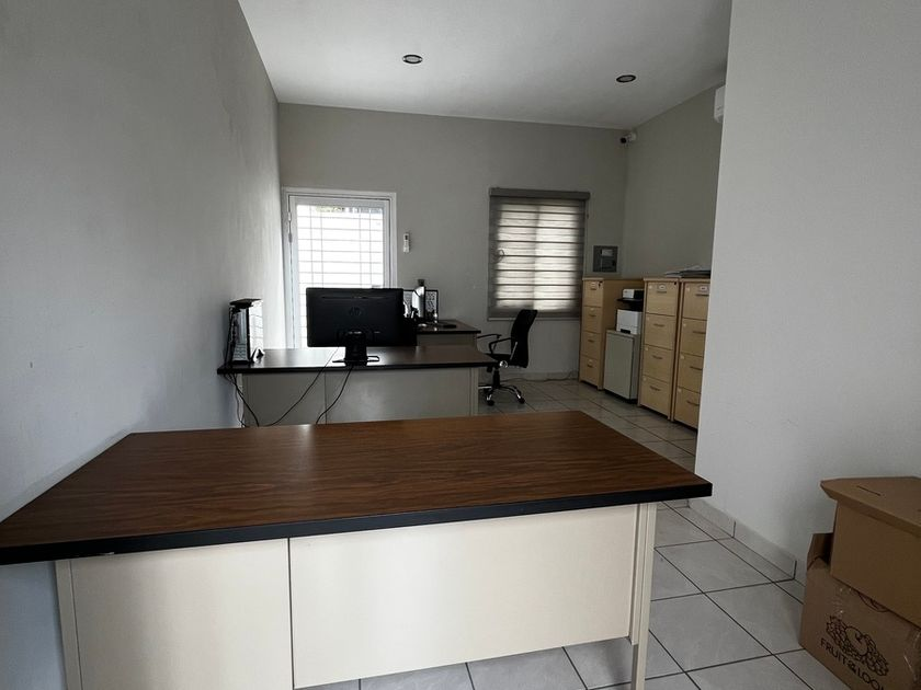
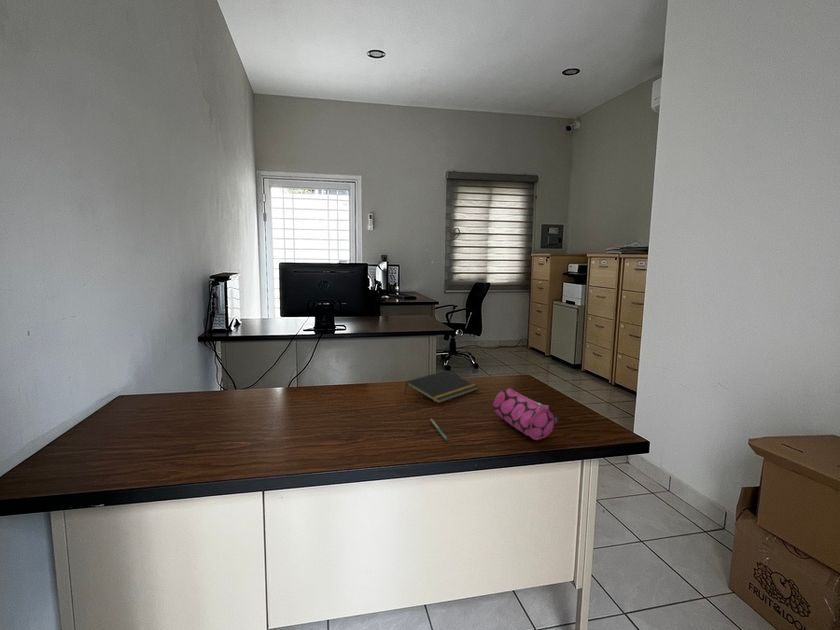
+ pen [429,418,449,442]
+ notepad [404,369,479,404]
+ pencil case [492,387,560,441]
